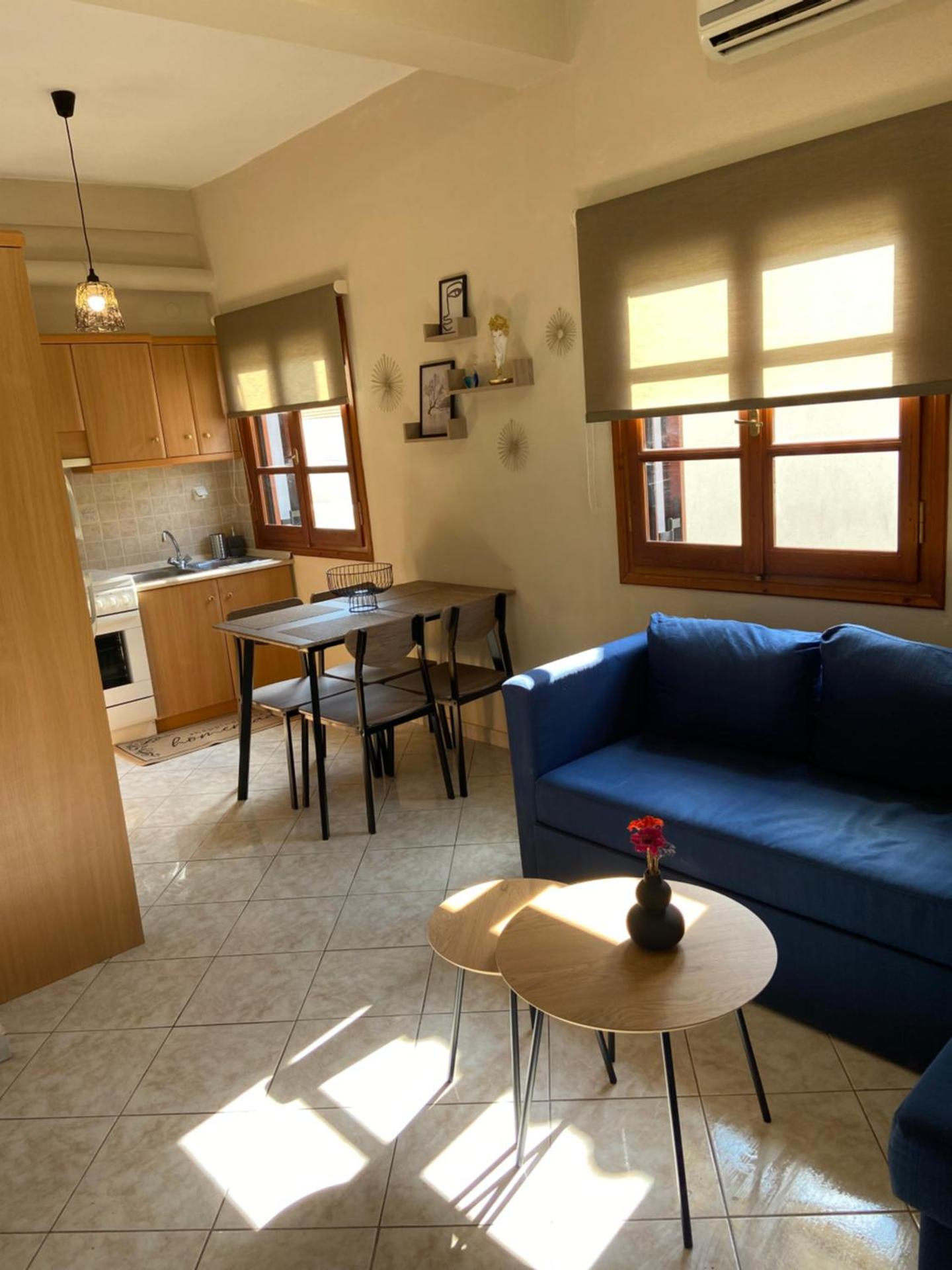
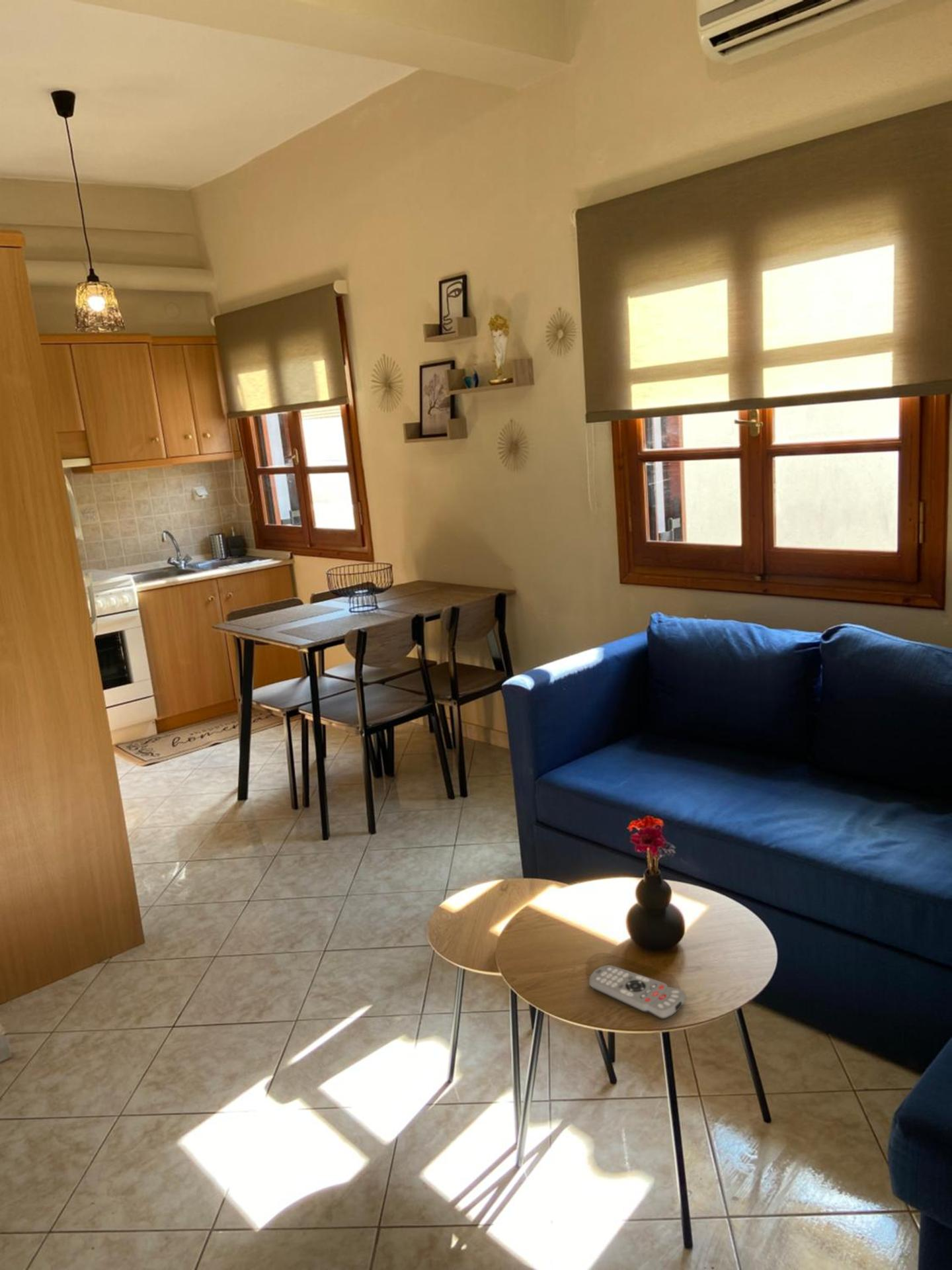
+ remote control [588,964,686,1020]
